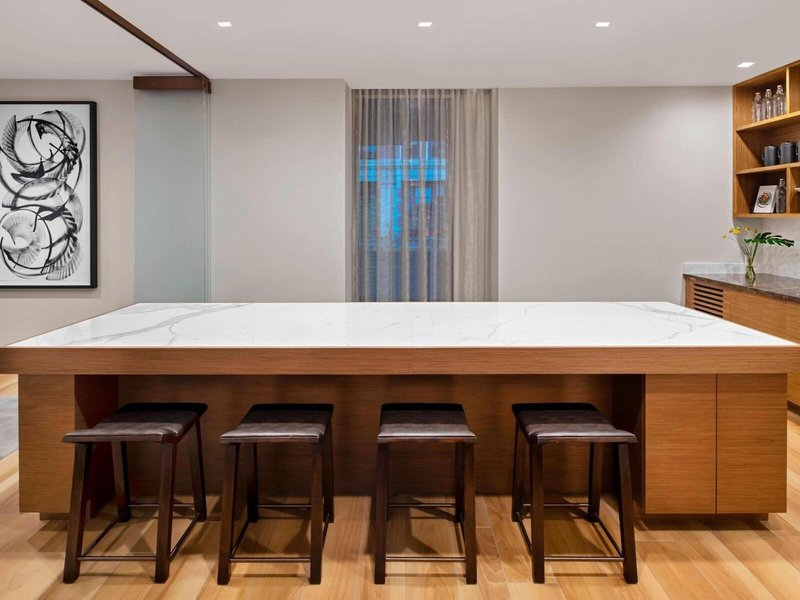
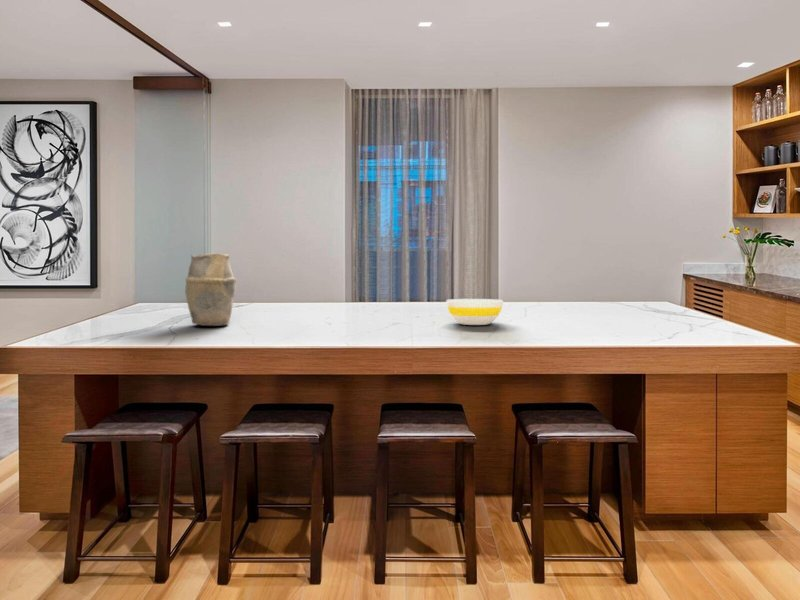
+ bowl [446,298,504,326]
+ vase [184,253,237,327]
